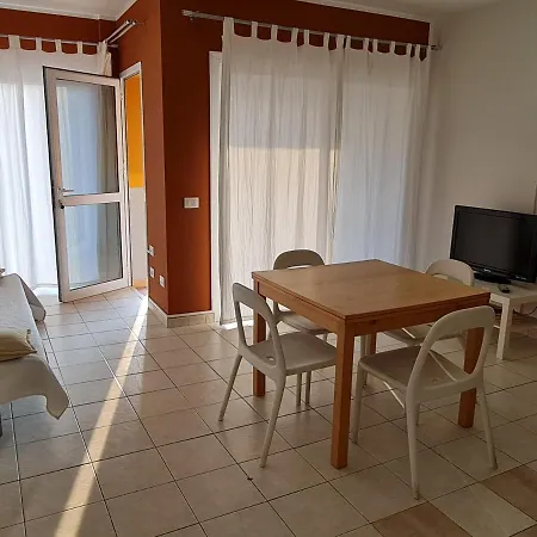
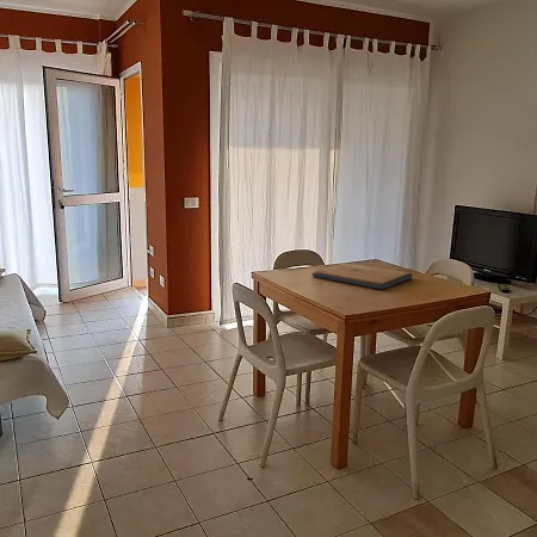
+ religious icon [311,263,414,290]
